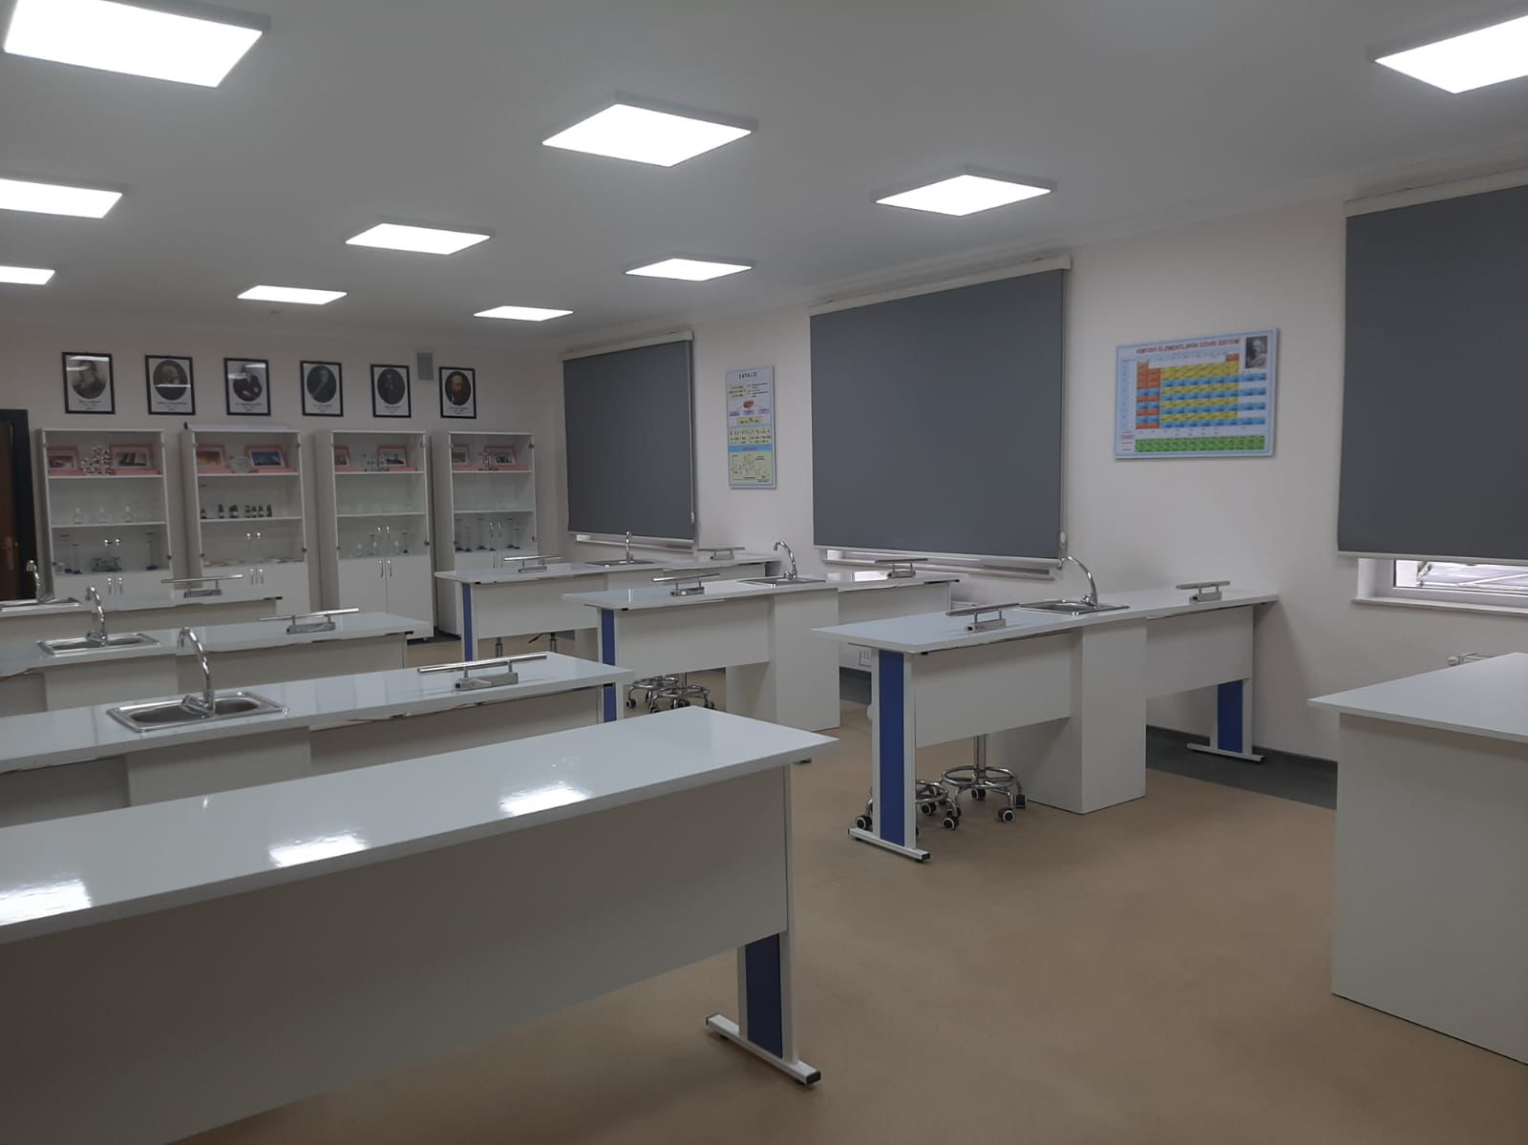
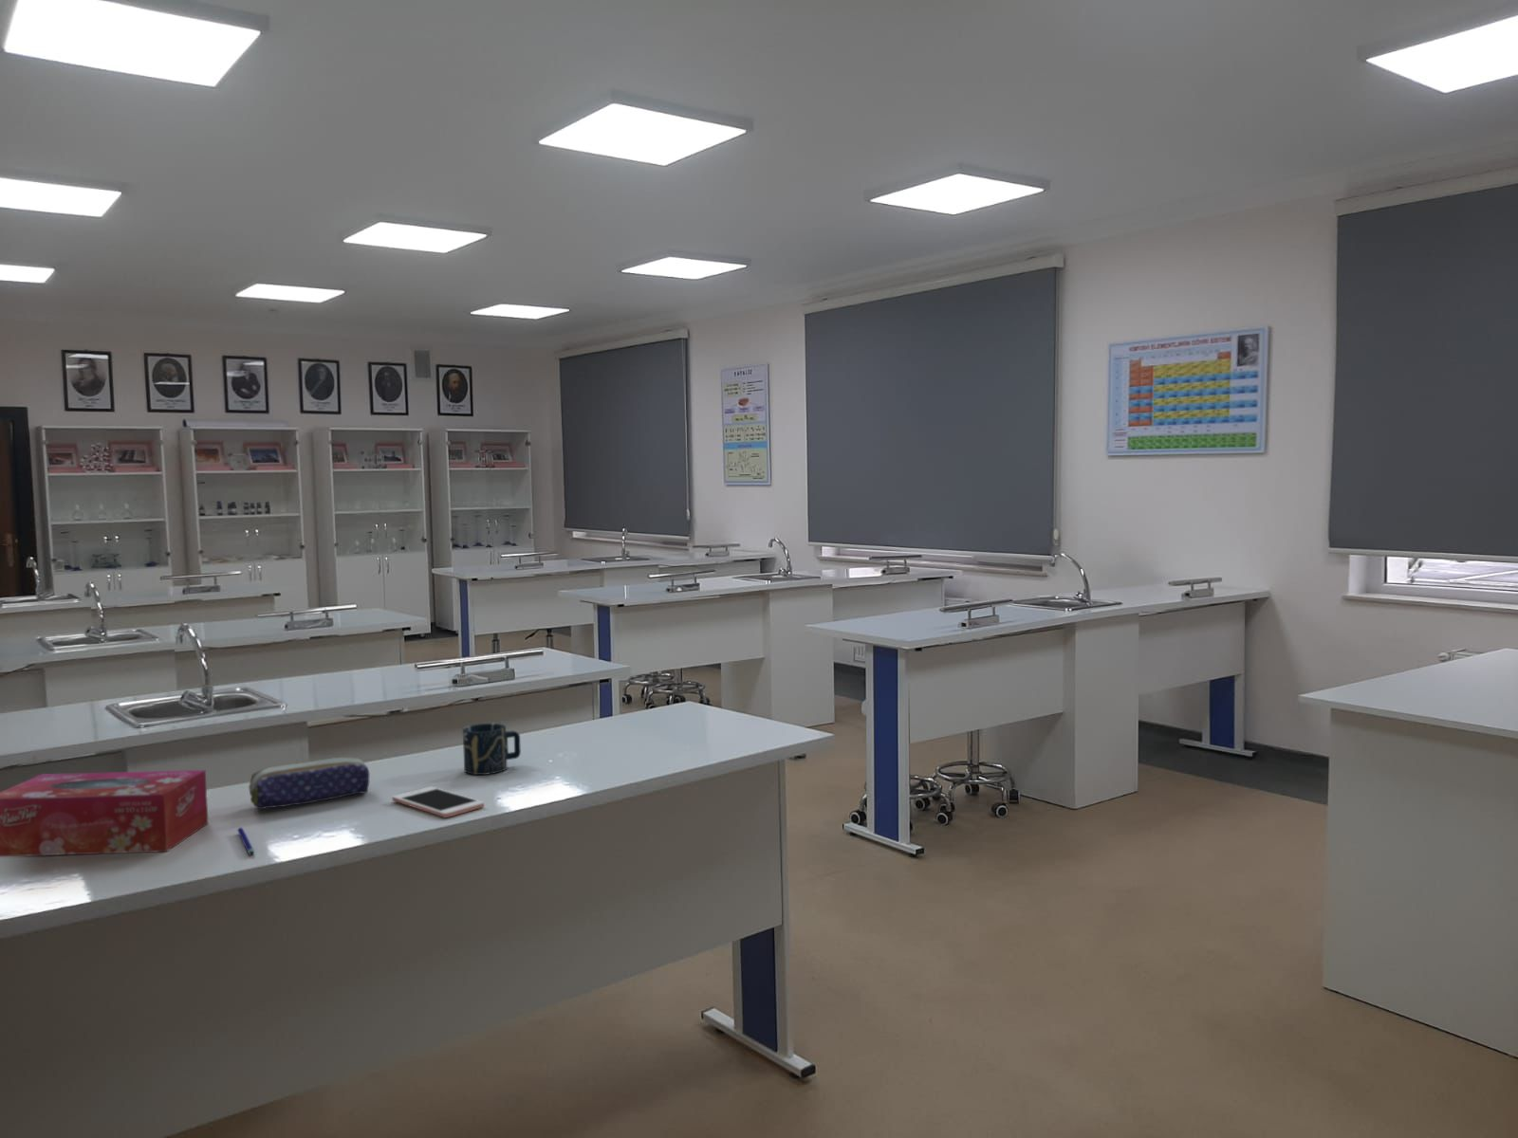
+ pen [237,827,256,856]
+ pencil case [247,755,371,810]
+ cup [463,723,522,776]
+ cell phone [391,785,485,819]
+ tissue box [0,769,209,857]
